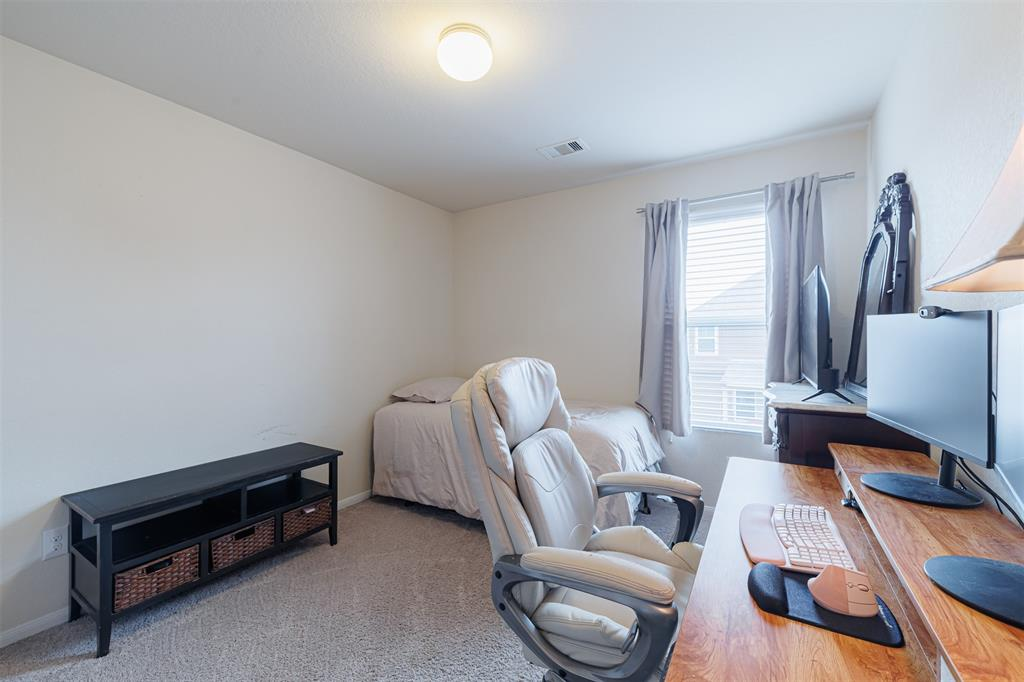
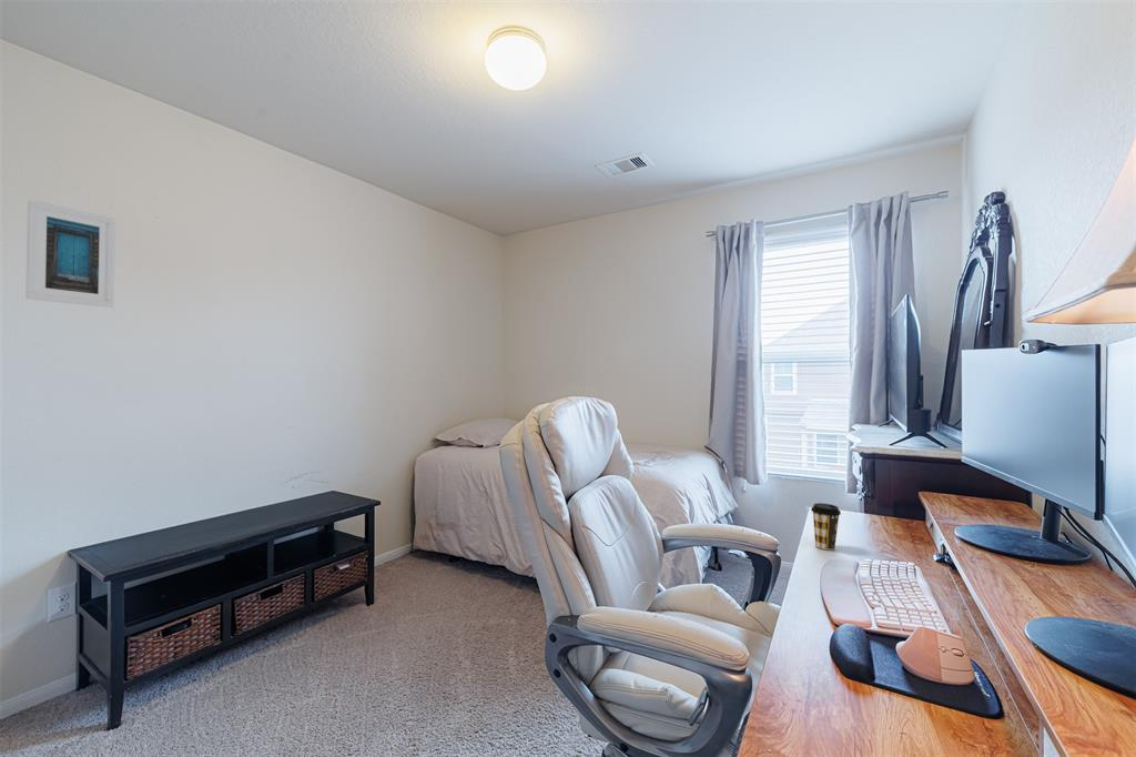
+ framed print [24,199,116,309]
+ coffee cup [810,502,842,551]
